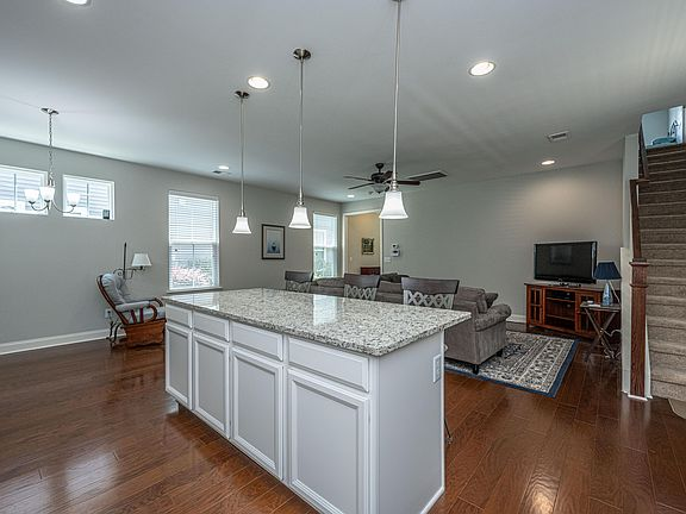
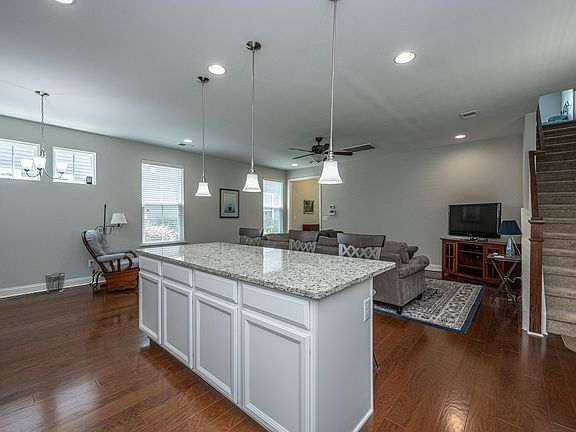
+ waste bin [44,272,66,294]
